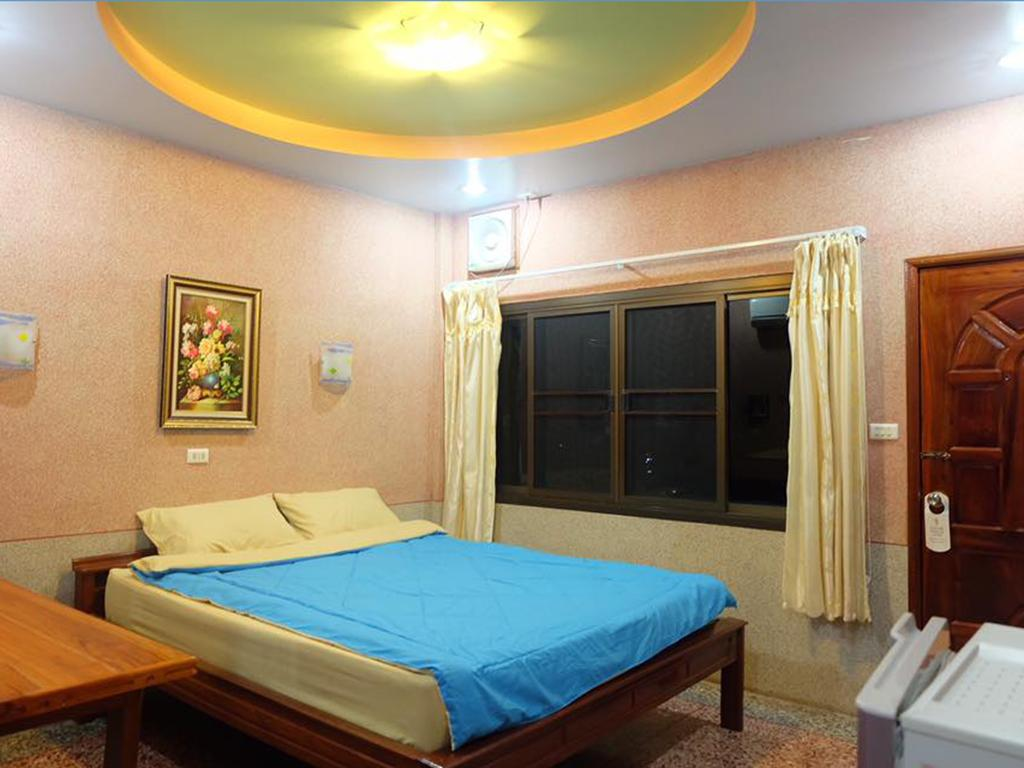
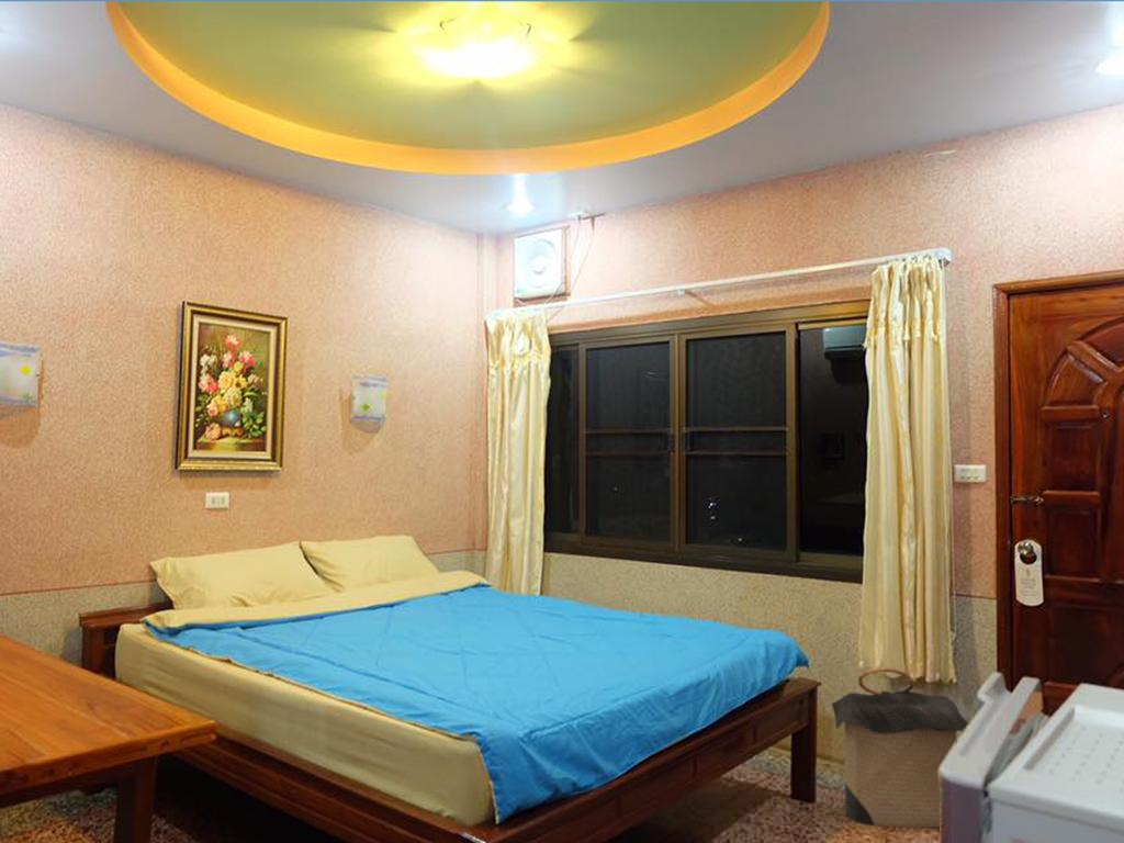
+ laundry hamper [830,666,969,829]
